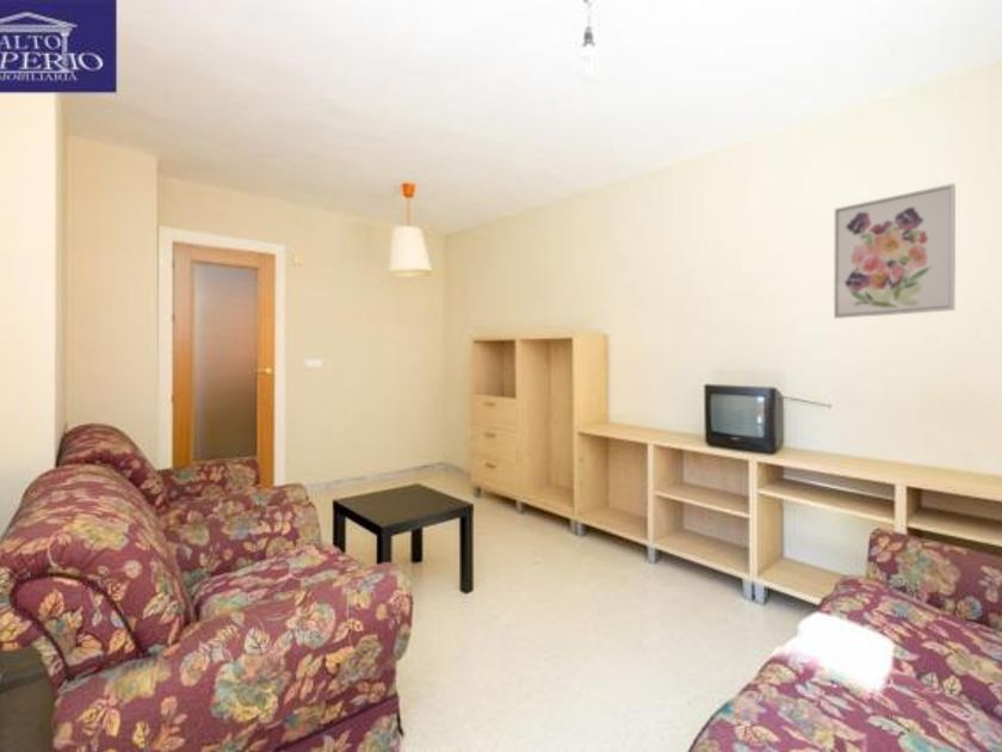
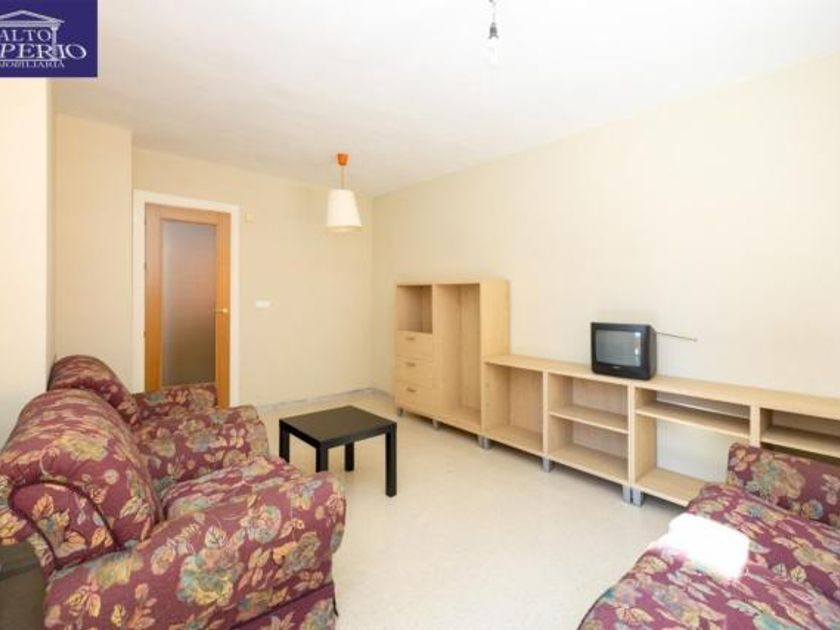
- wall art [833,183,957,320]
